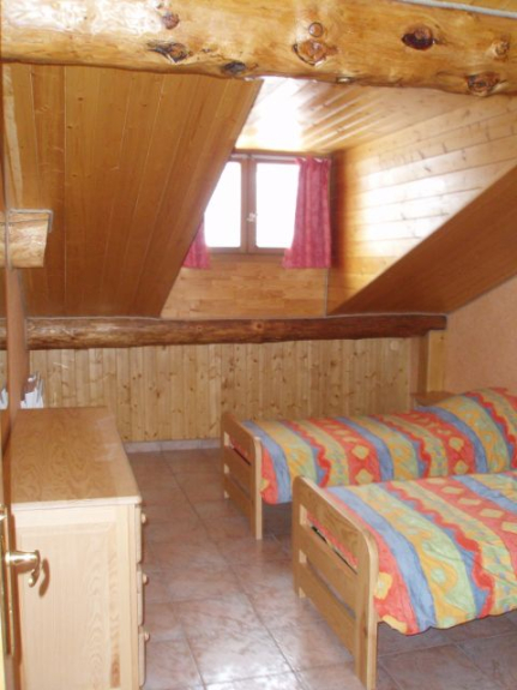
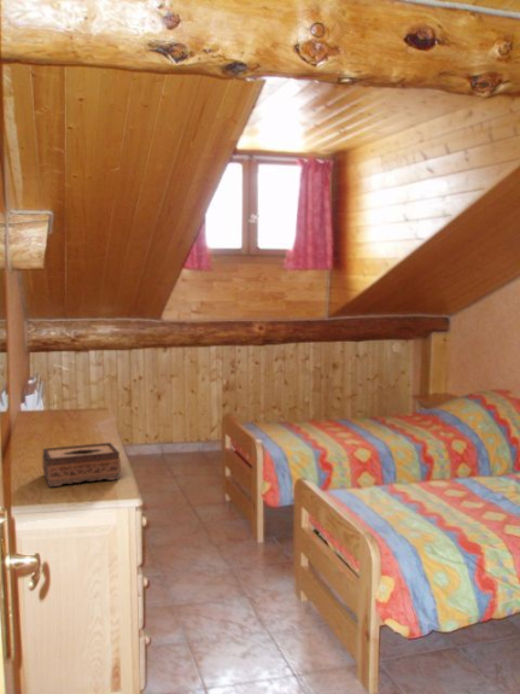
+ tissue box [41,442,122,488]
